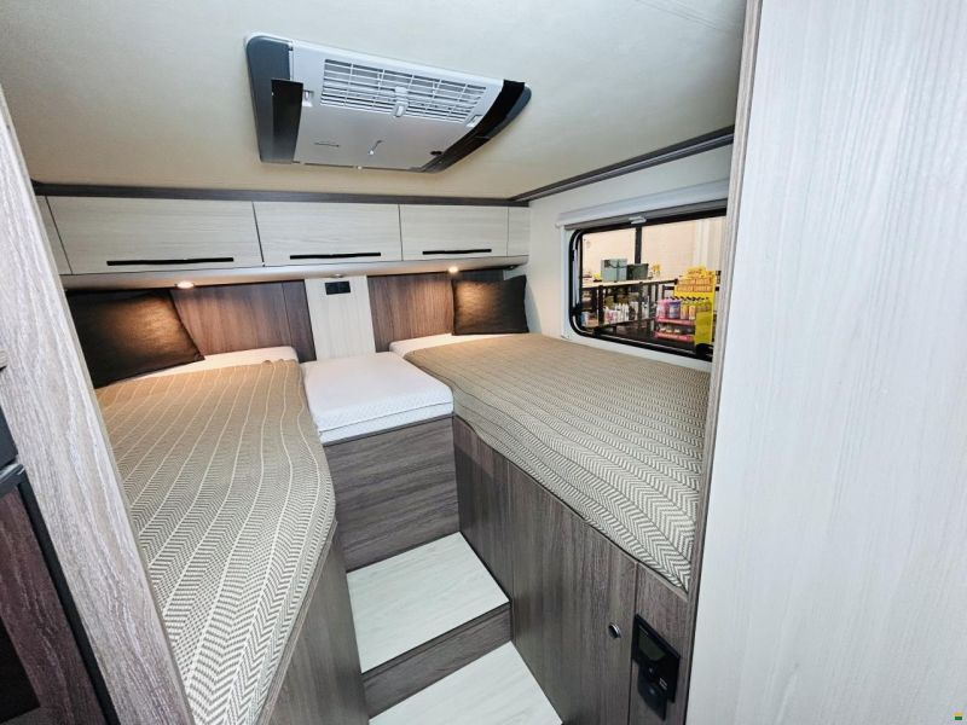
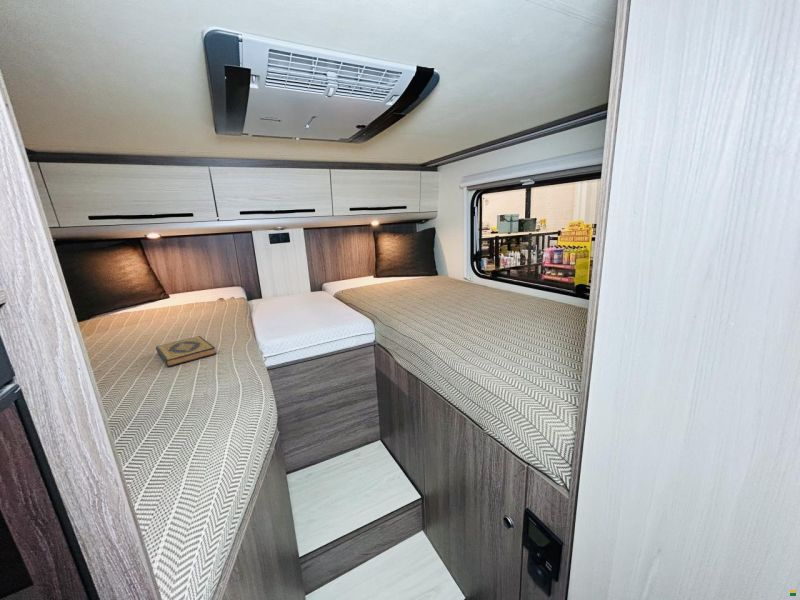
+ hardback book [155,335,217,368]
